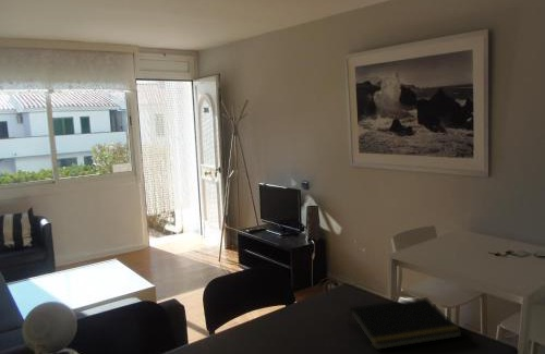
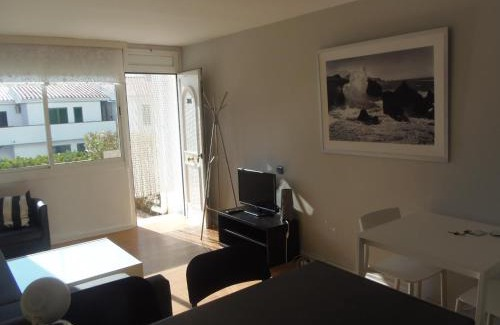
- notepad [348,296,463,351]
